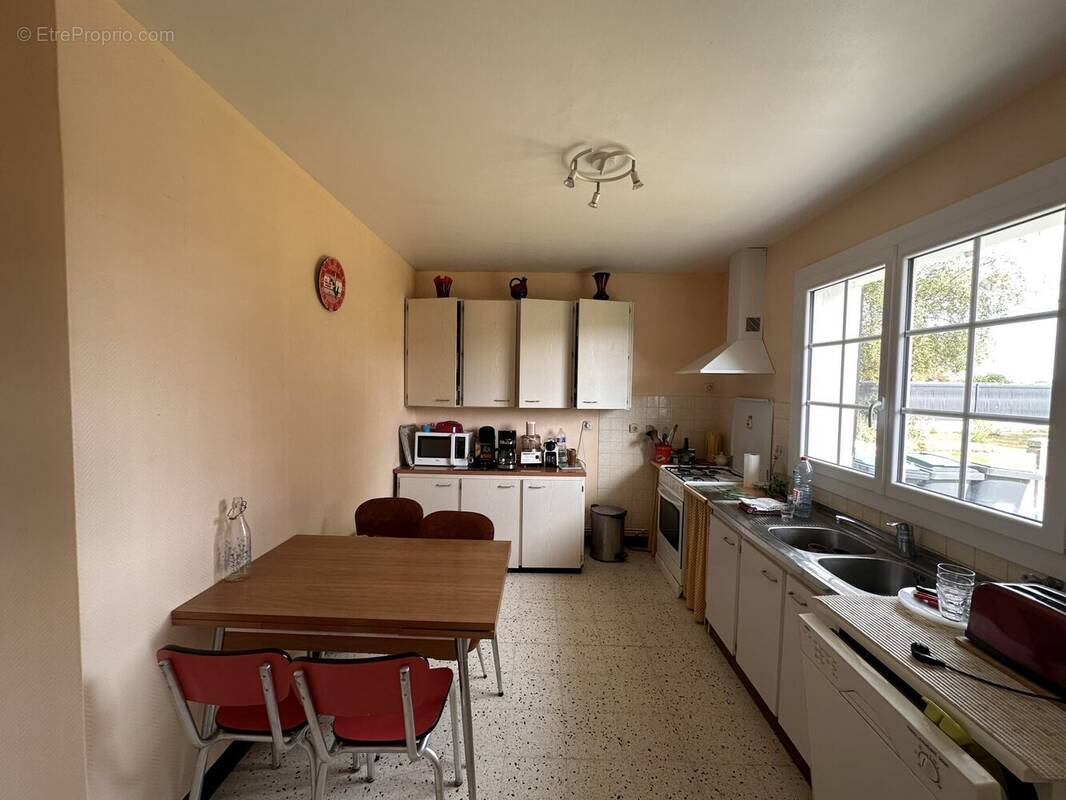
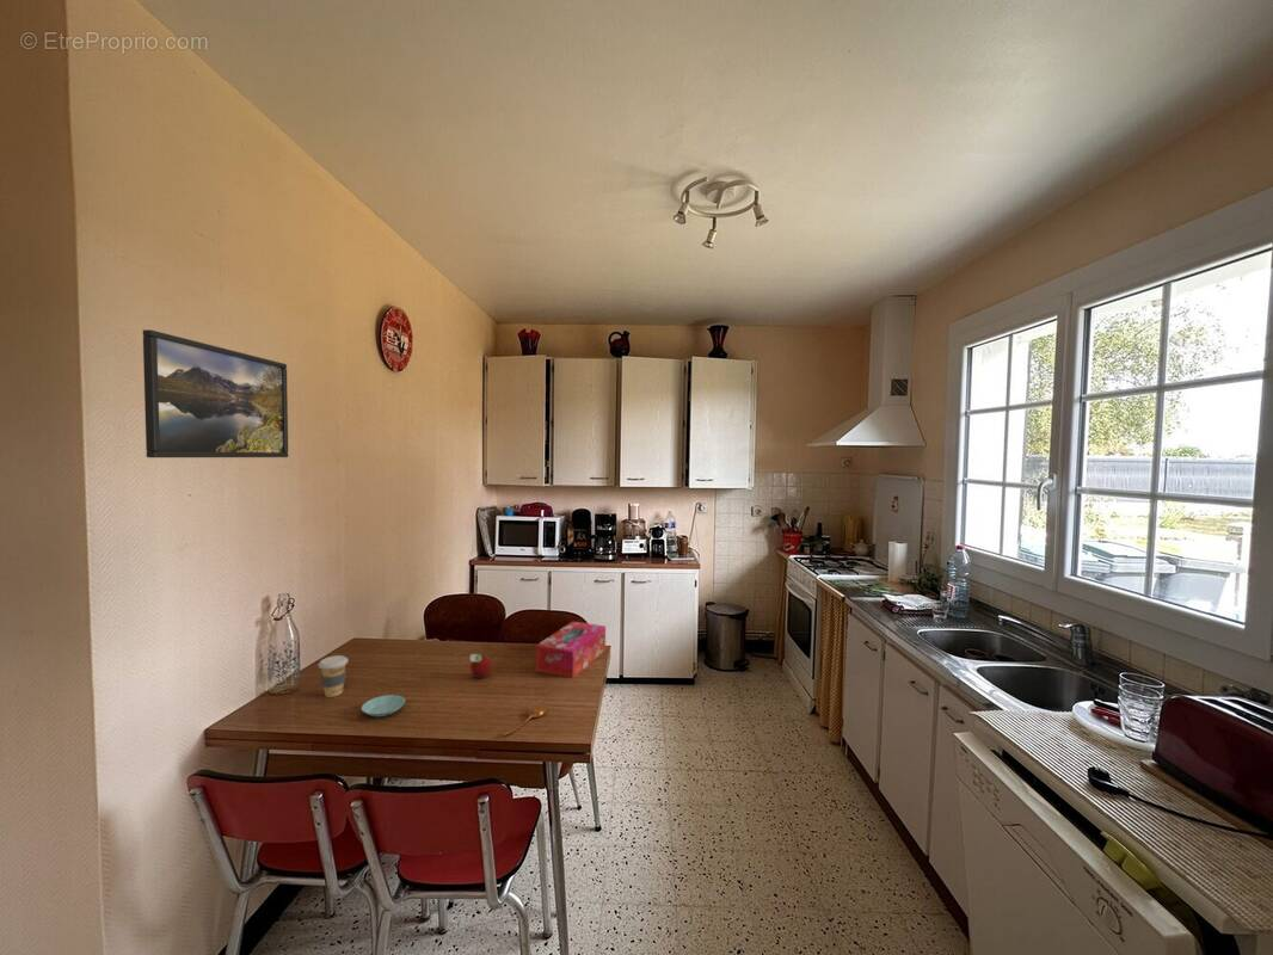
+ coffee cup [318,654,349,698]
+ tissue box [535,621,607,679]
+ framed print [142,328,289,458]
+ saucer [361,694,406,717]
+ fruit [469,652,493,679]
+ spoon [500,704,547,737]
